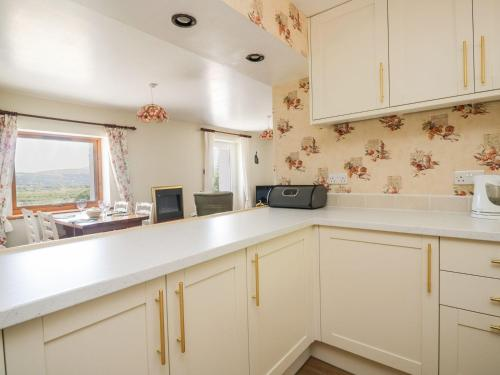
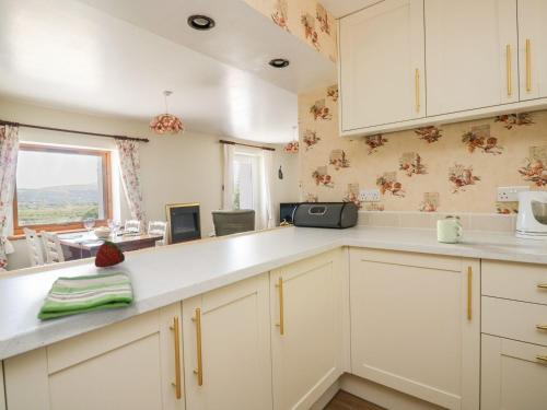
+ dish towel [36,271,135,320]
+ mug [435,214,464,244]
+ fruit [94,239,126,269]
